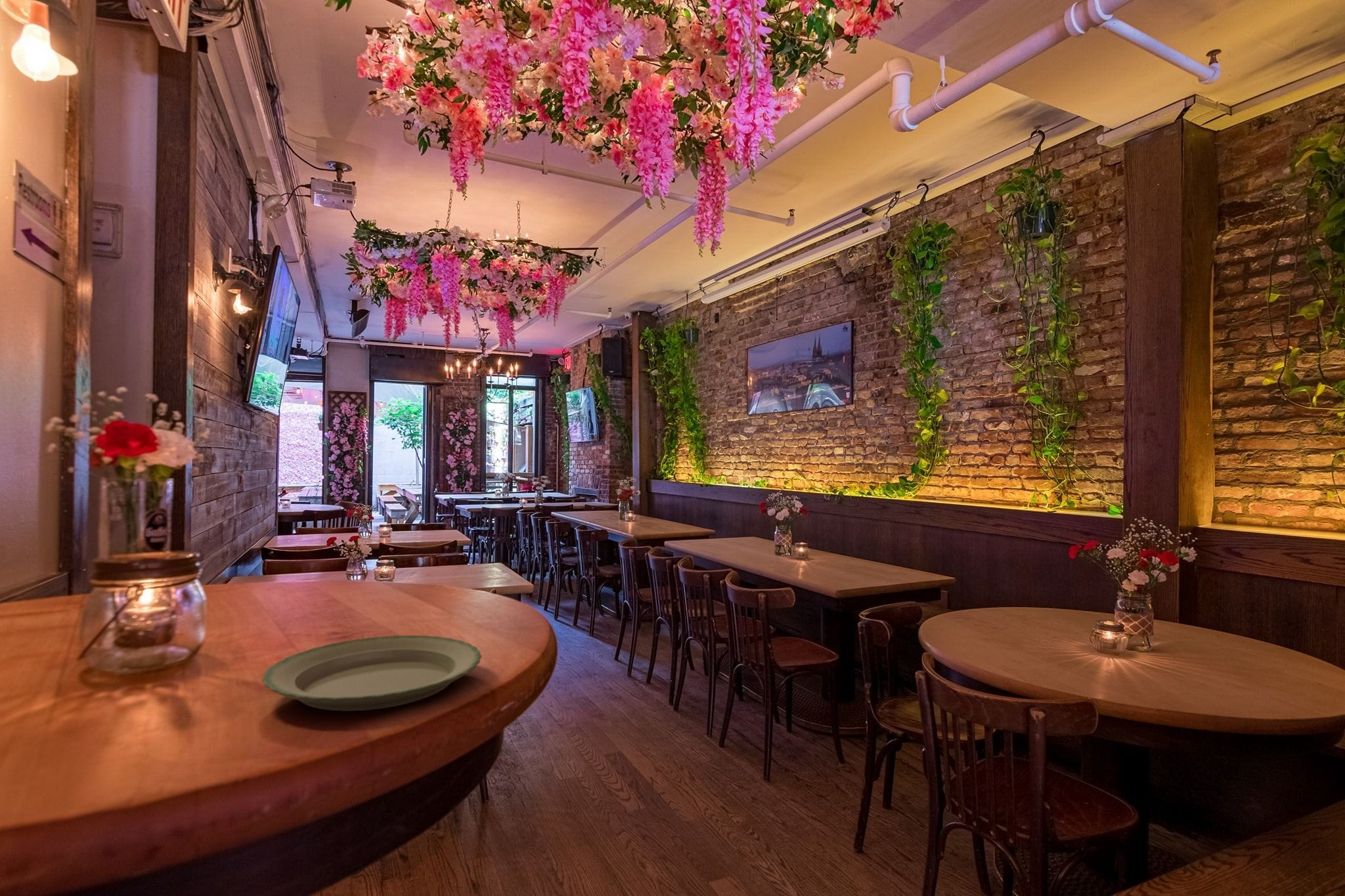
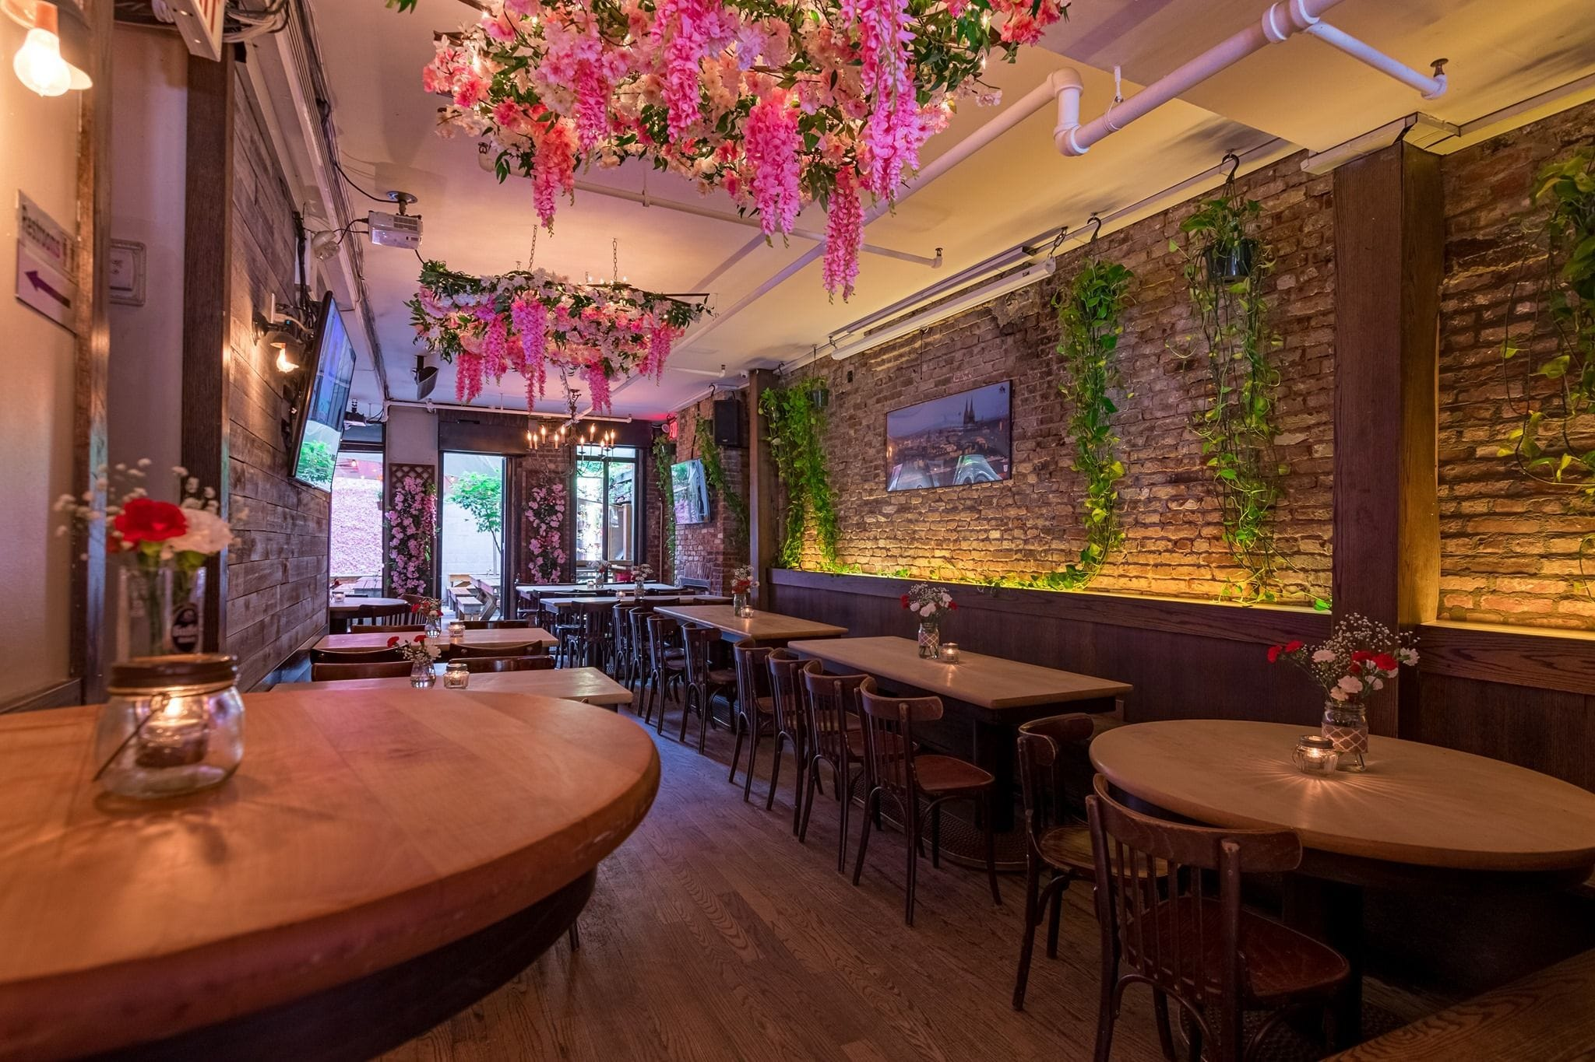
- plate [261,635,482,712]
